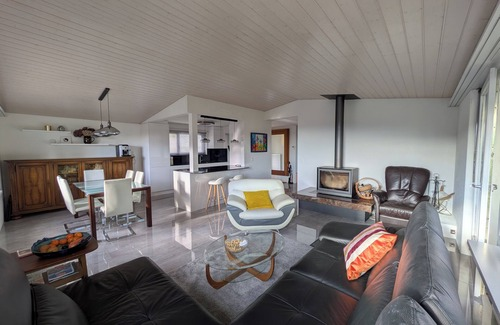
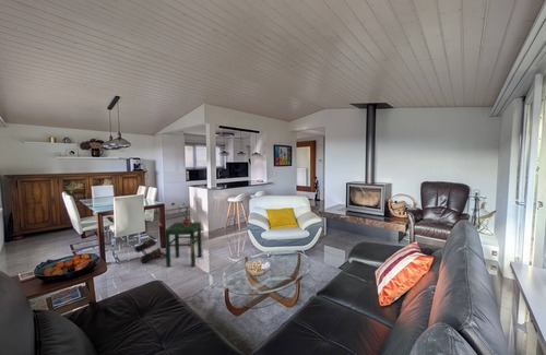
+ boots [133,238,166,264]
+ potted plant [170,201,195,226]
+ stool [164,221,203,269]
